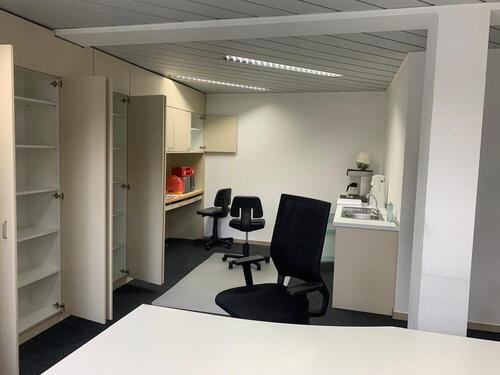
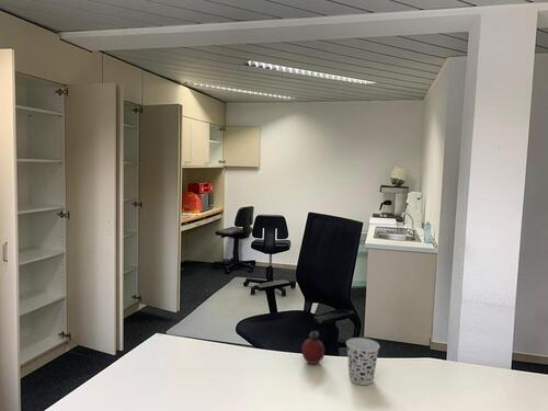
+ fruit [301,330,326,365]
+ cup [345,336,380,386]
